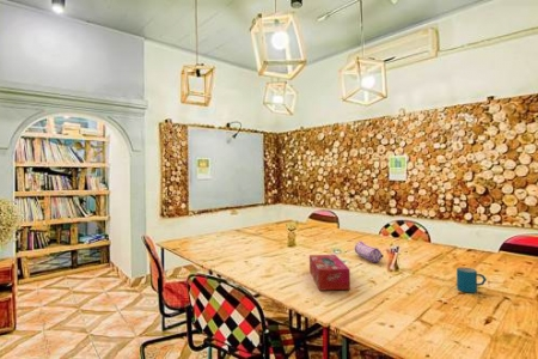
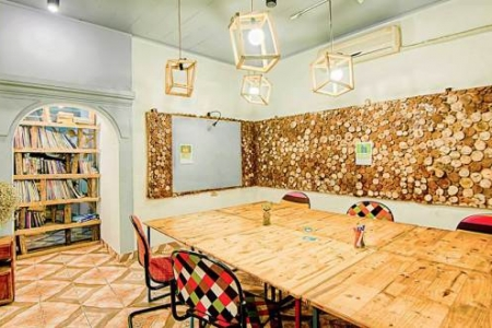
- tissue box [308,254,351,292]
- pencil case [354,241,384,263]
- mug [456,267,488,294]
